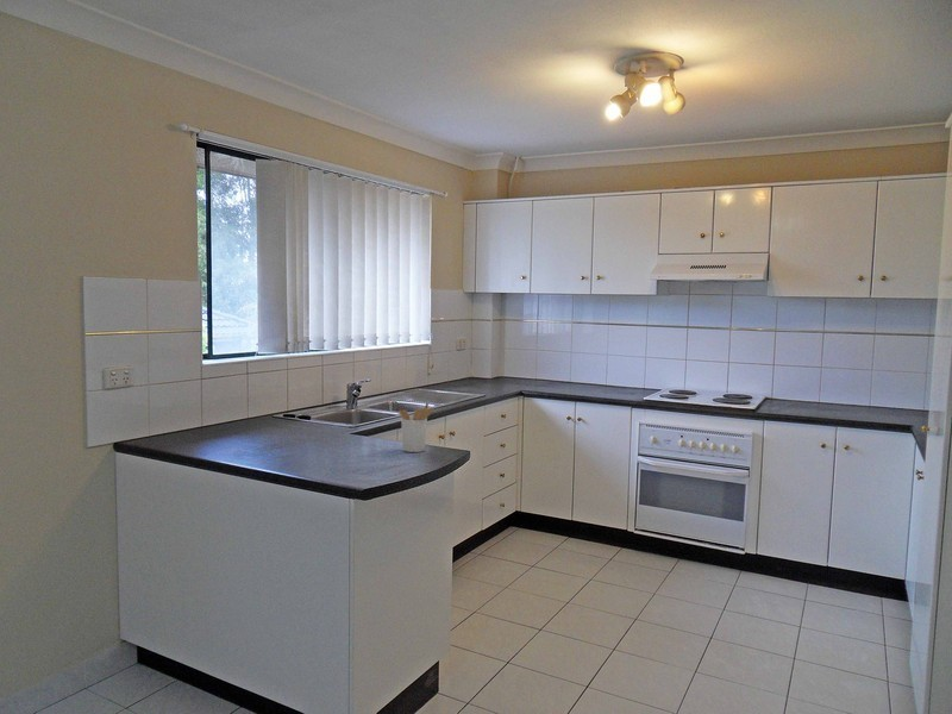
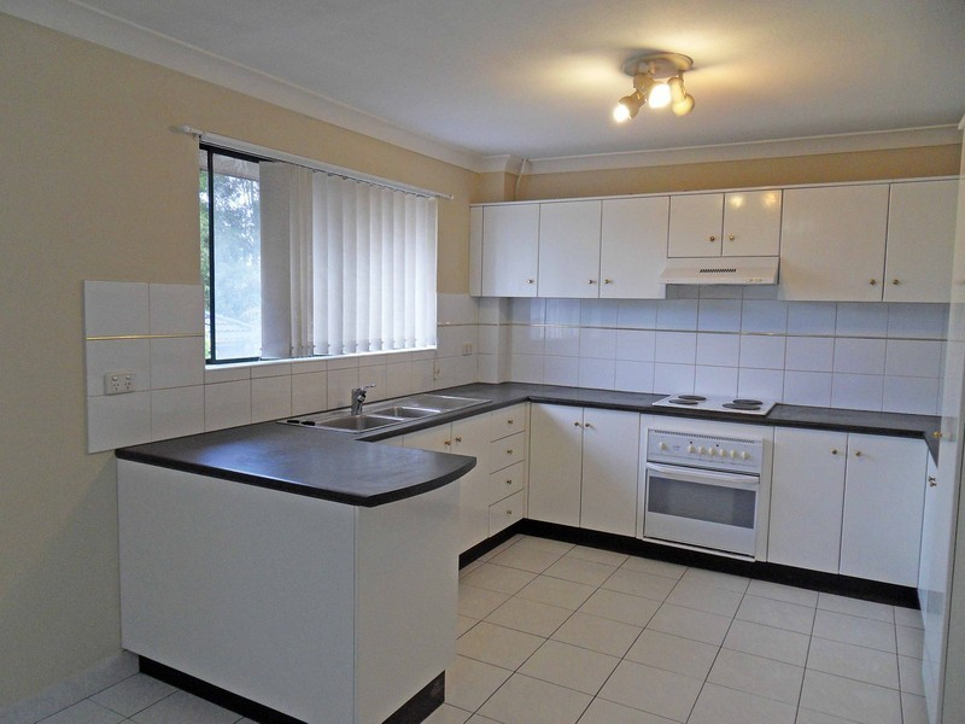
- utensil holder [397,401,436,453]
